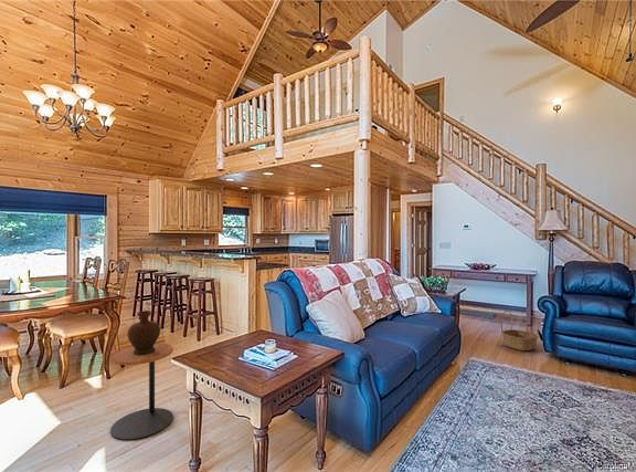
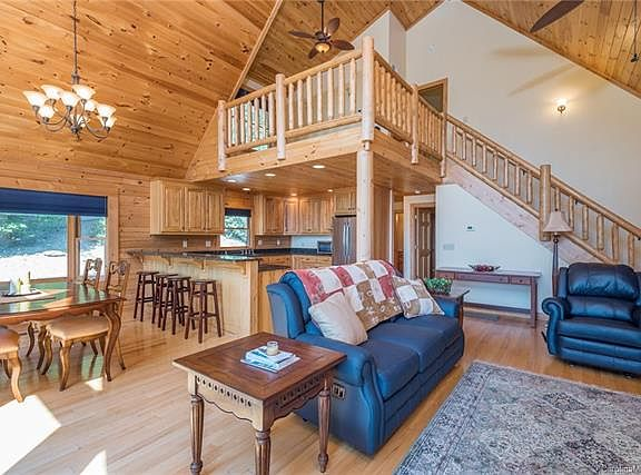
- side table [109,343,174,441]
- decorative vase [126,310,161,356]
- basket [500,310,540,352]
